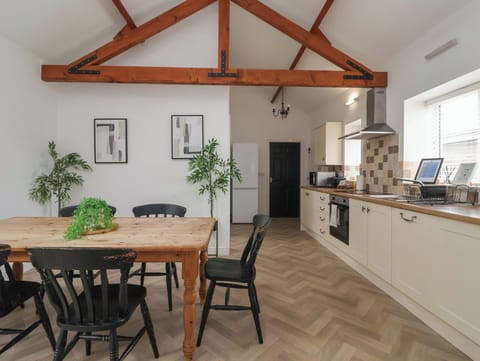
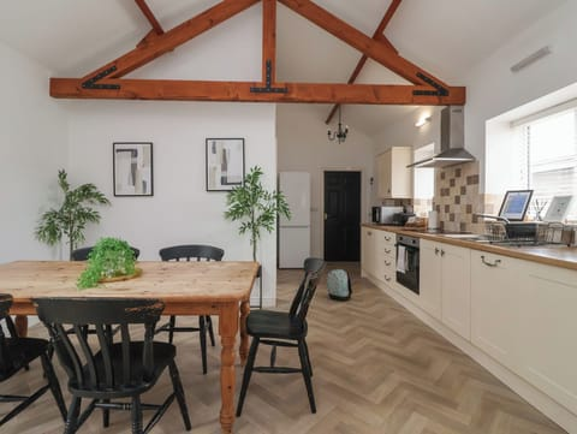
+ backpack [326,268,353,302]
